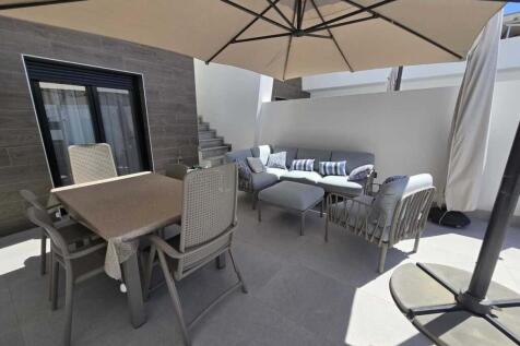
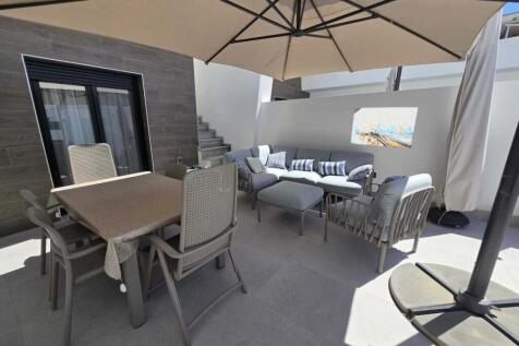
+ wall art [350,106,419,150]
